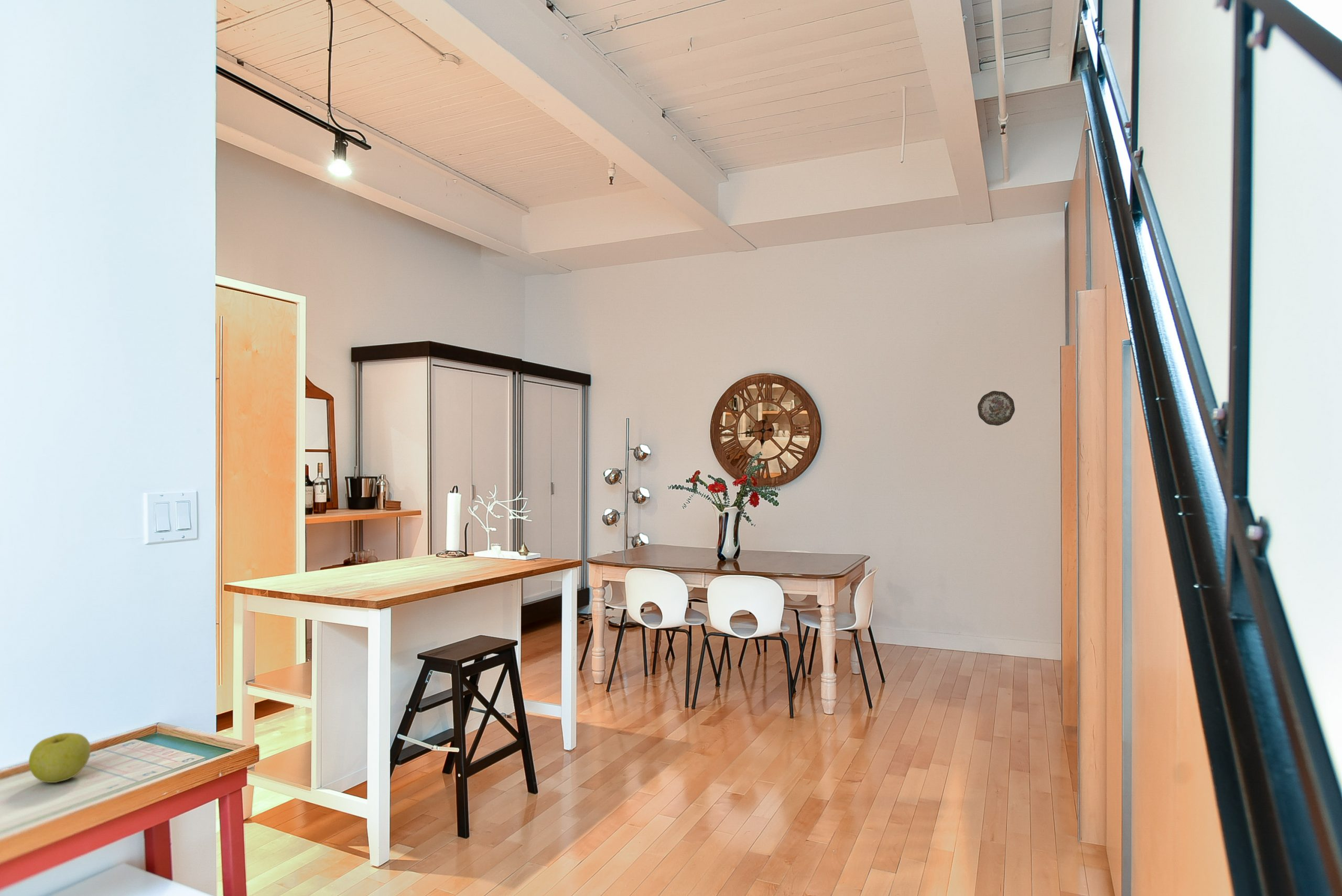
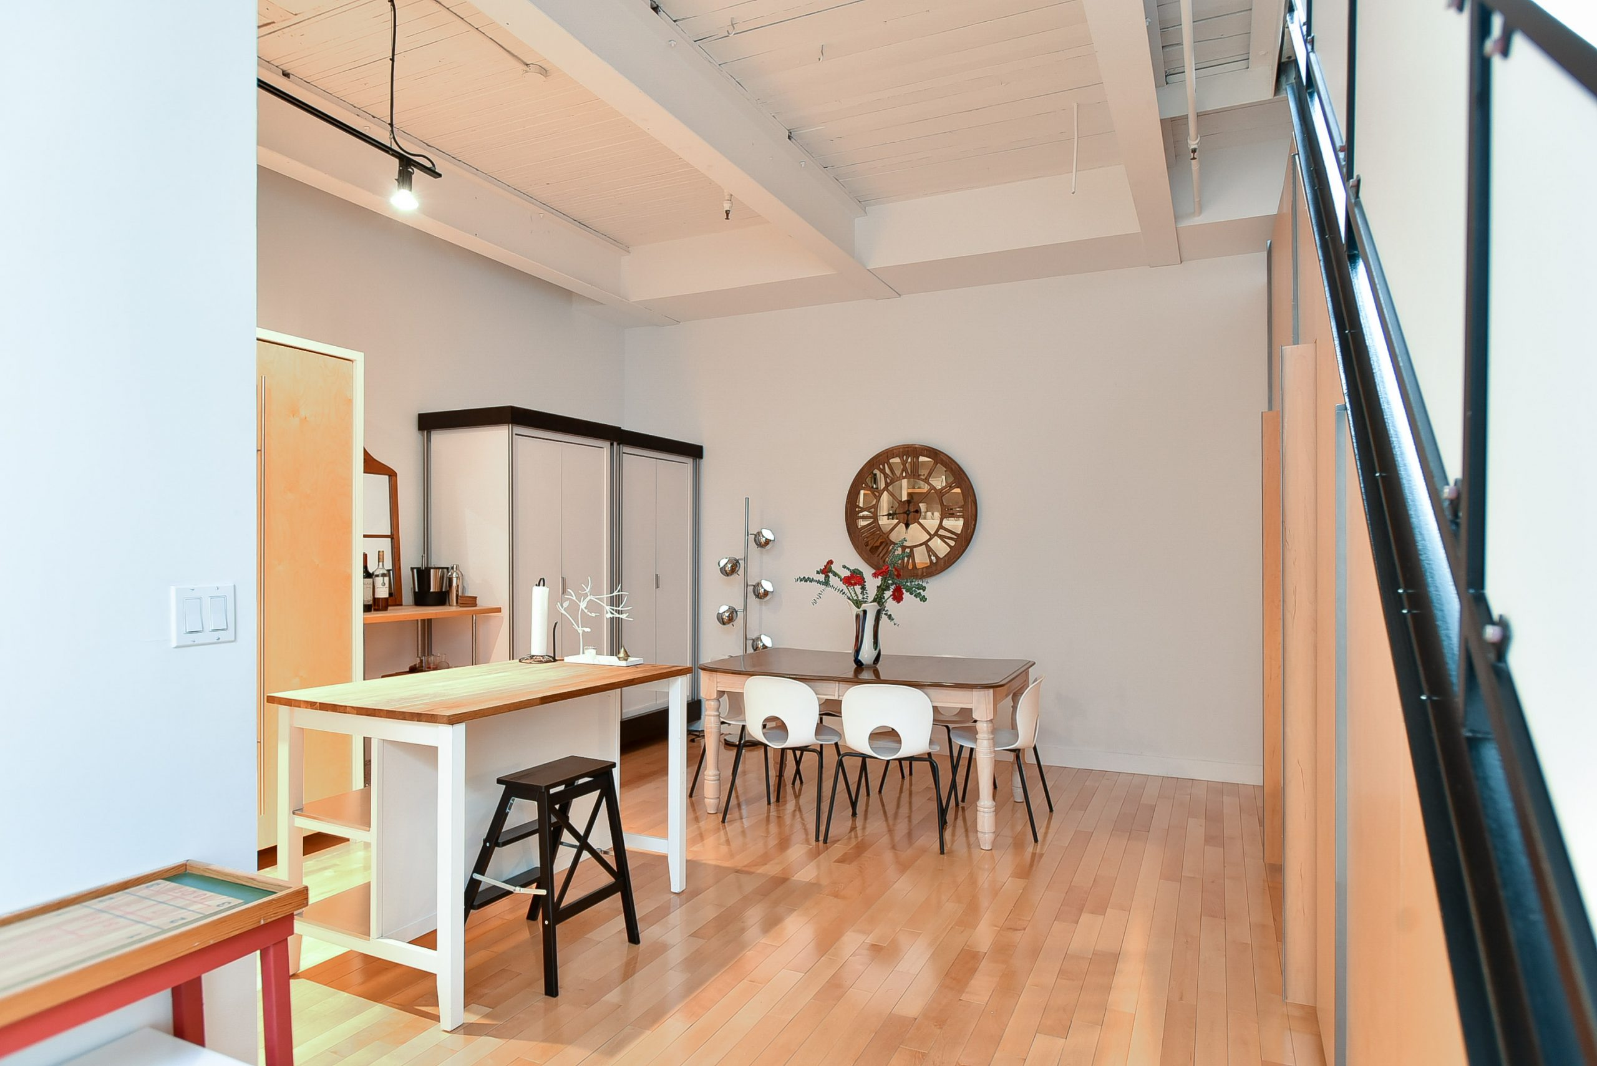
- apple [28,732,91,783]
- decorative plate [977,390,1015,426]
